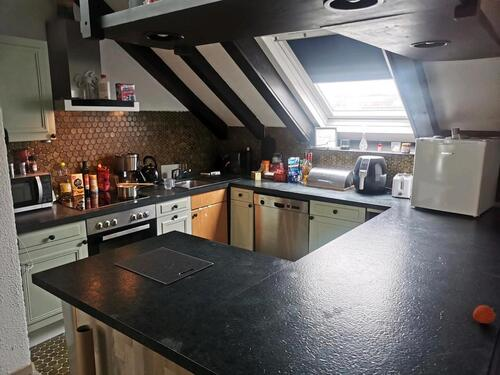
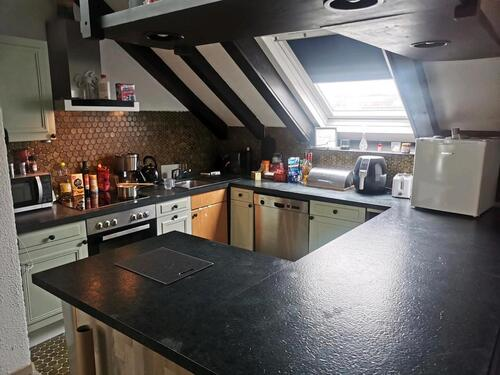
- fruit [472,304,498,324]
